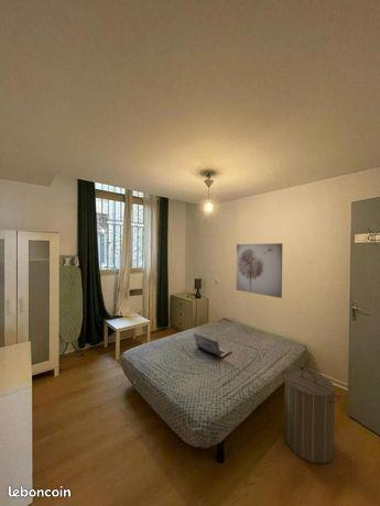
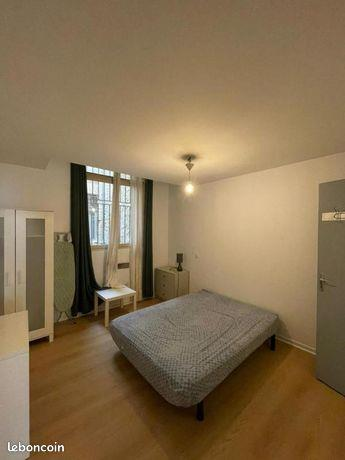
- wall art [236,242,283,299]
- laptop [193,332,232,359]
- laundry hamper [281,367,343,464]
